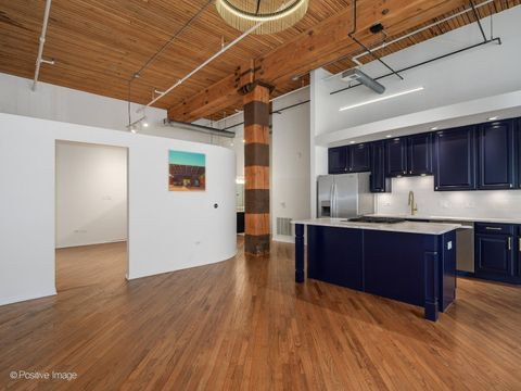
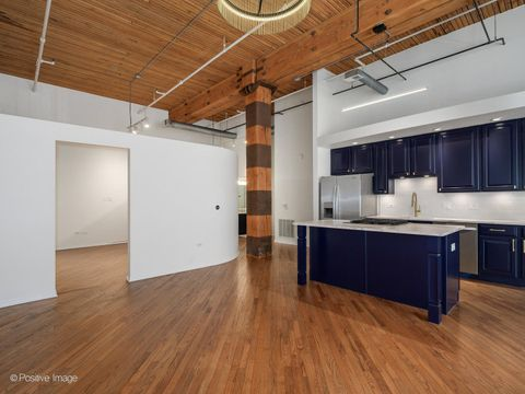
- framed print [167,149,206,193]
